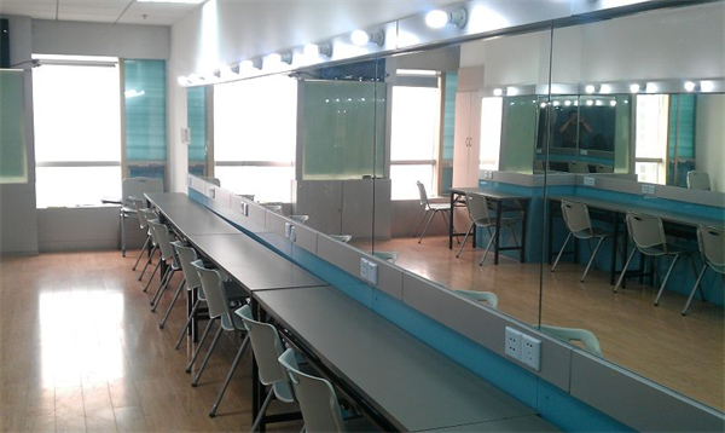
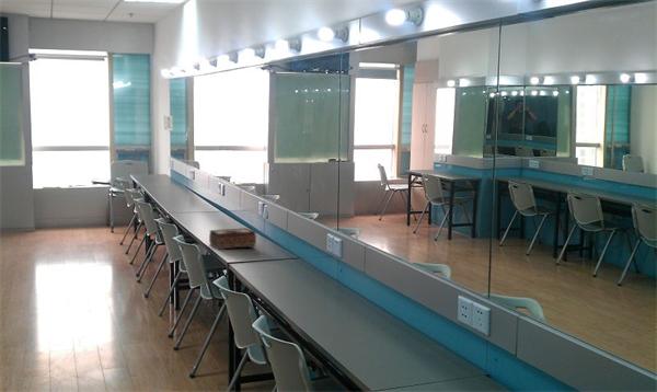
+ tissue box [208,227,257,251]
